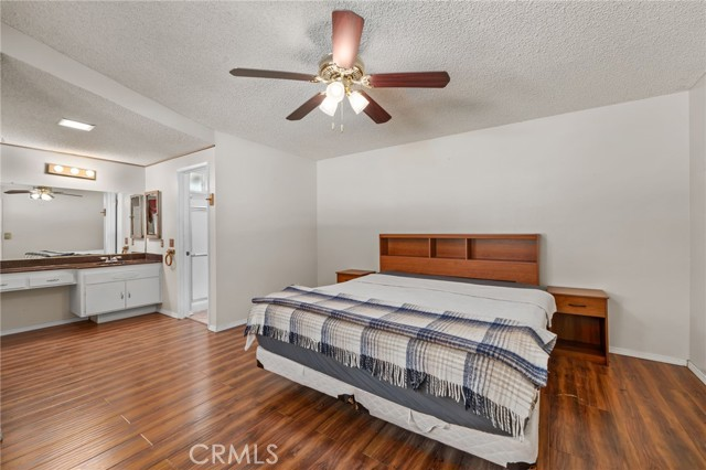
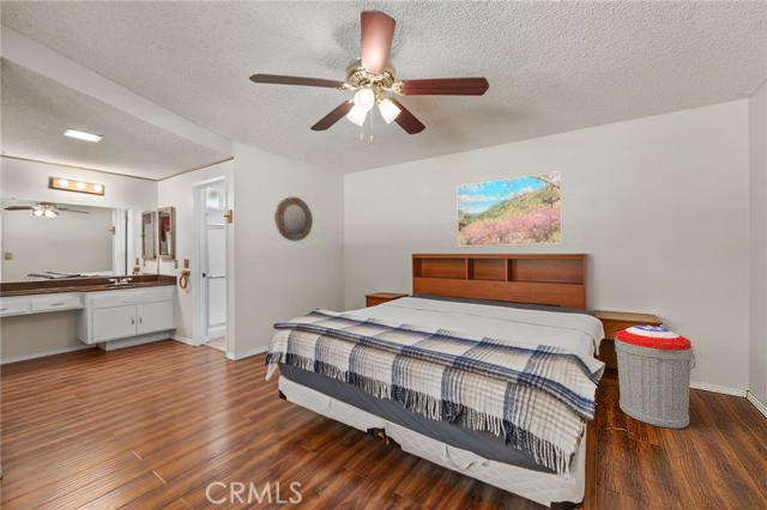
+ home mirror [273,195,314,243]
+ trash can [614,324,696,430]
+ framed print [457,170,563,248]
